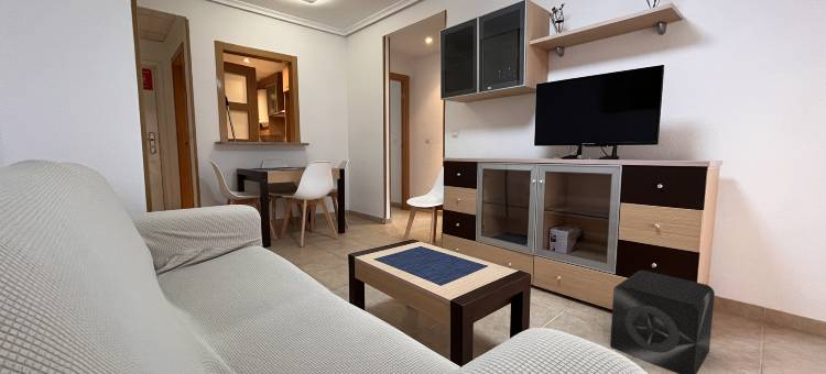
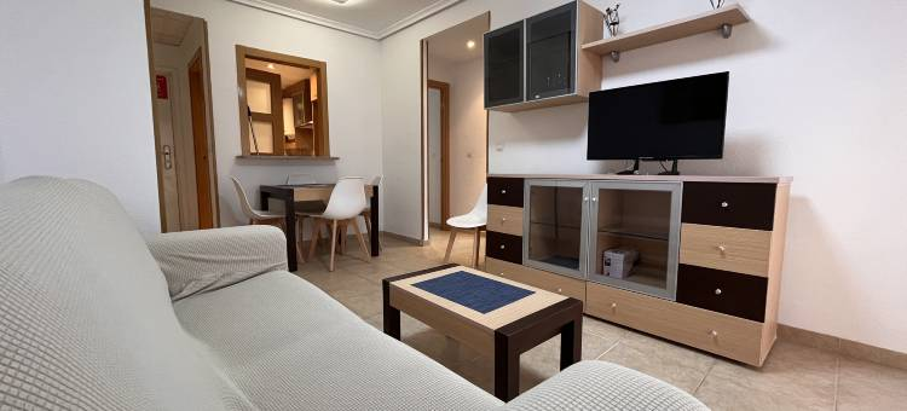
- speaker [609,270,716,374]
